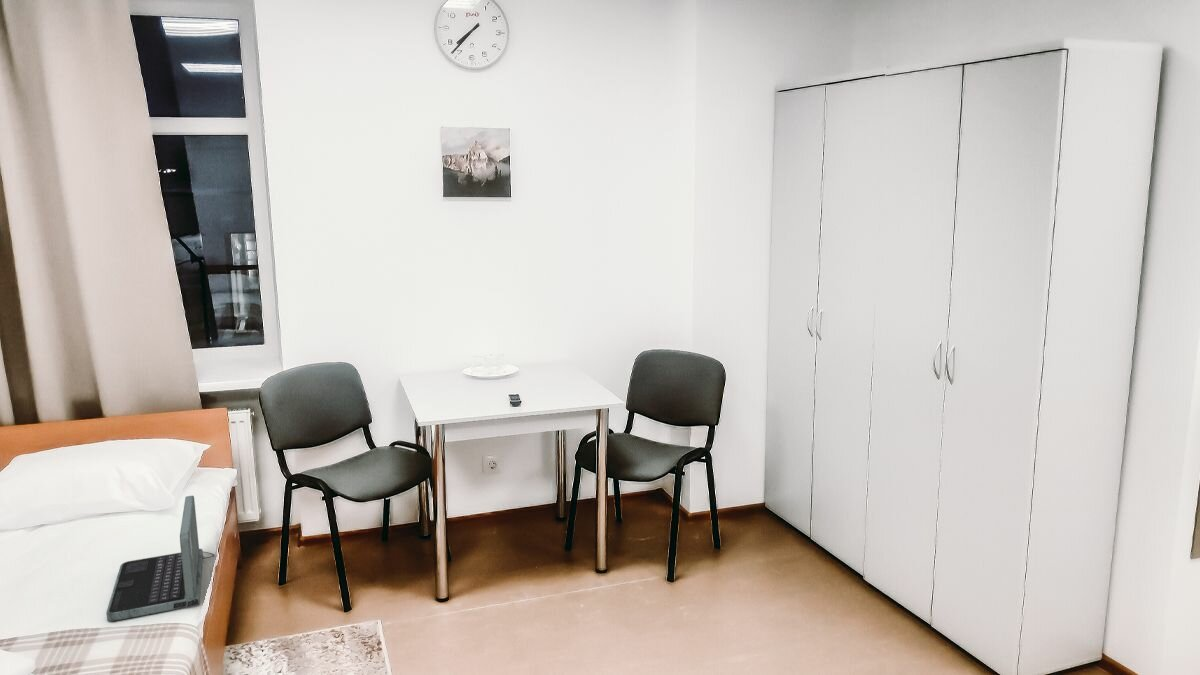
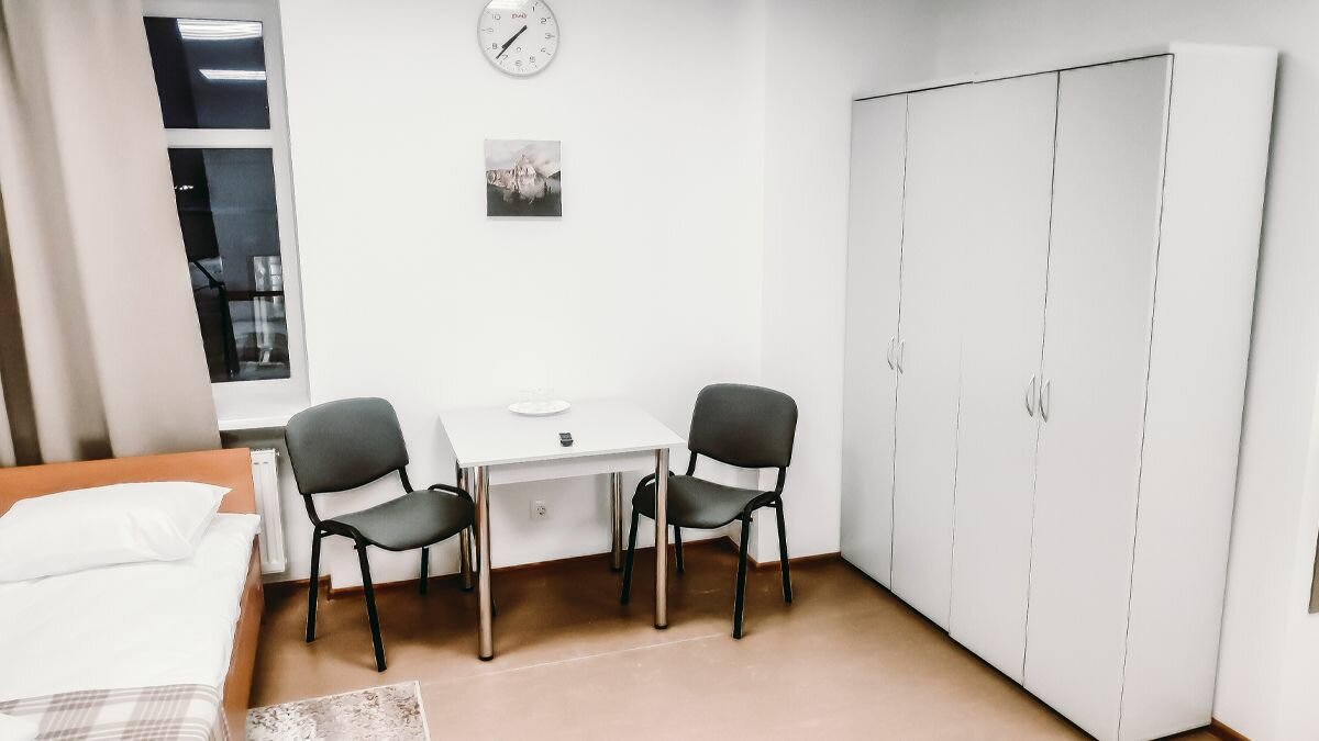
- laptop [105,495,215,622]
